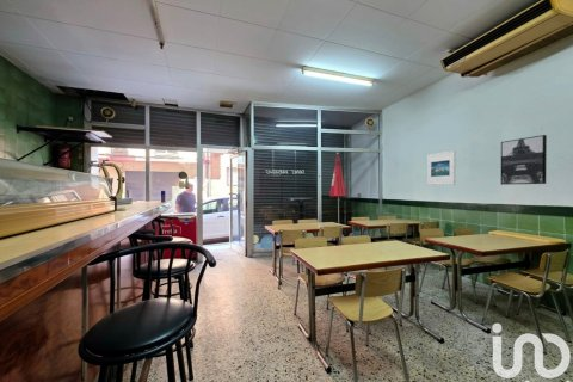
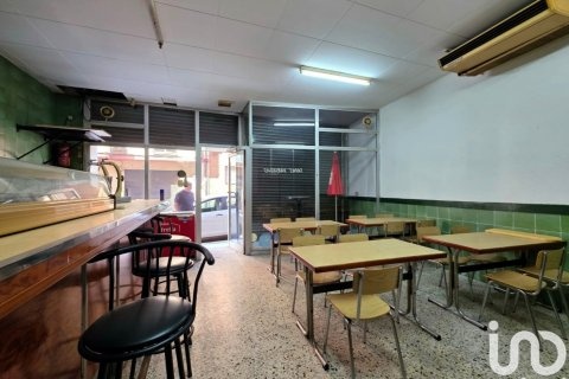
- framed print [426,149,456,186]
- wall art [499,134,548,186]
